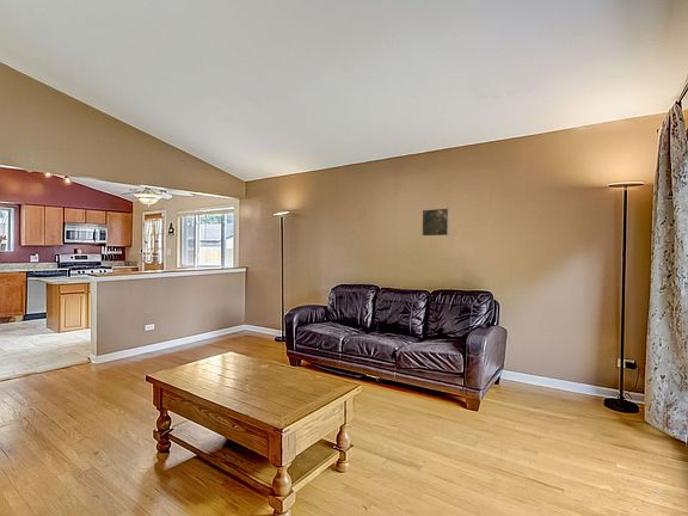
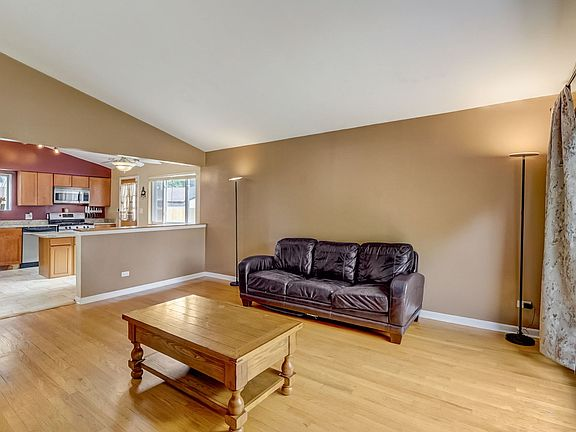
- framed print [420,208,450,238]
